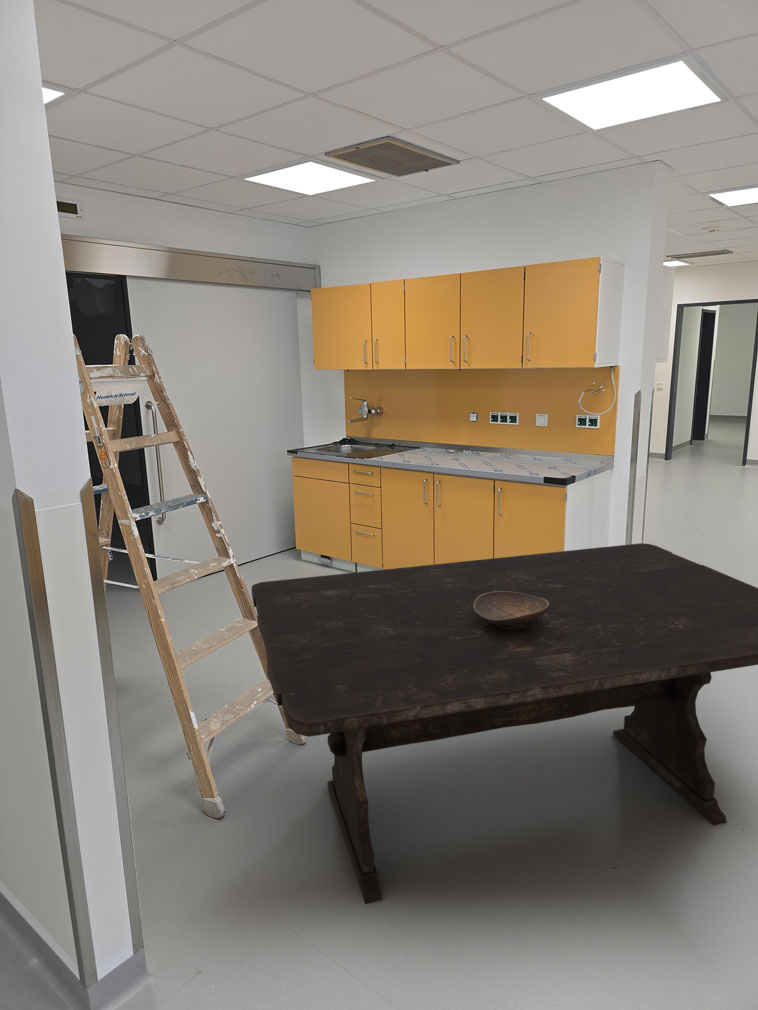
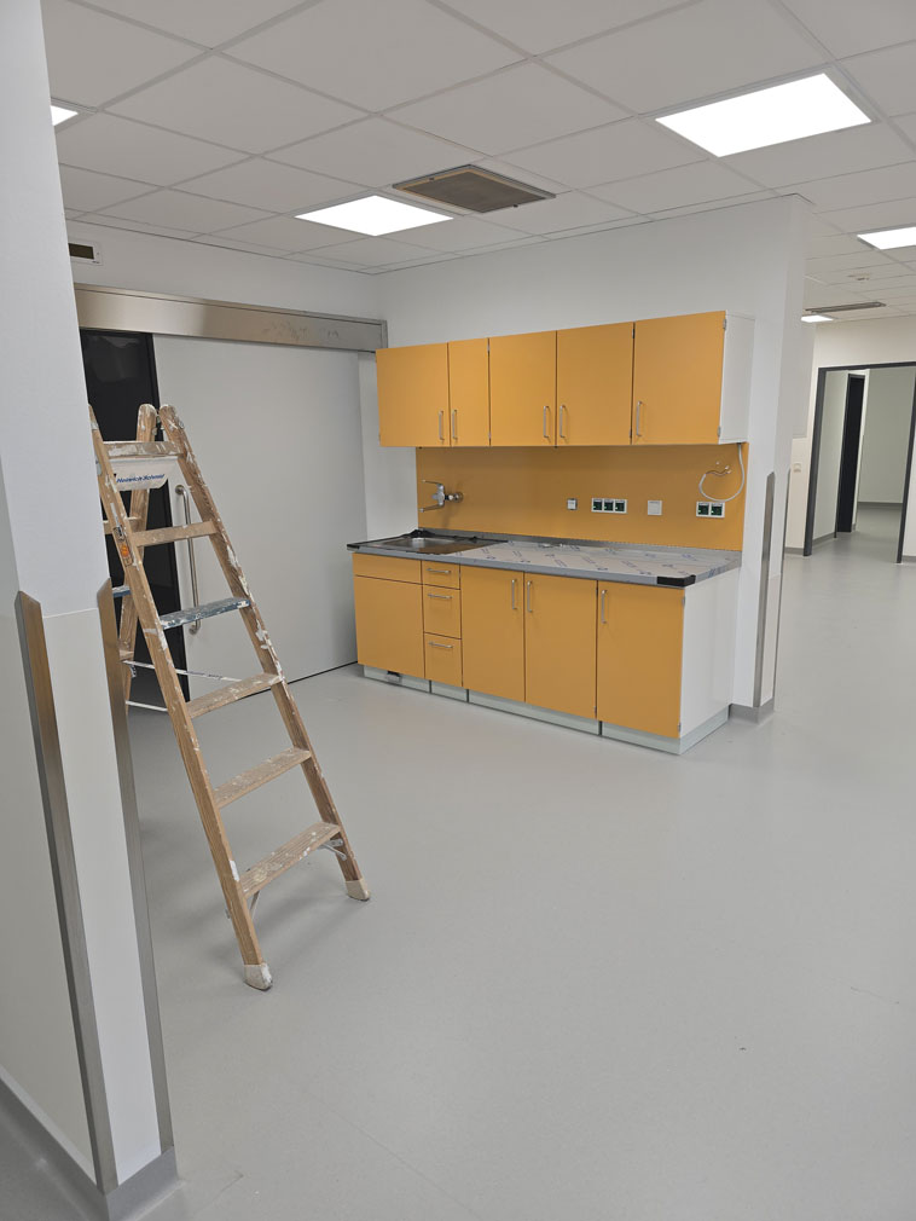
- decorative bowl [473,591,549,629]
- dining table [250,542,758,905]
